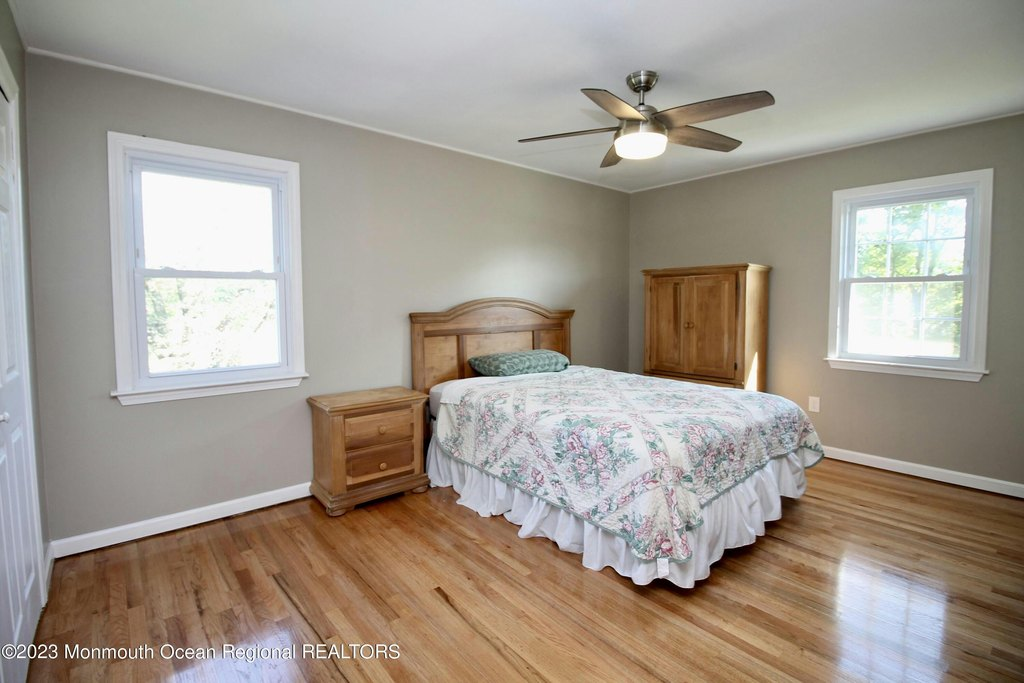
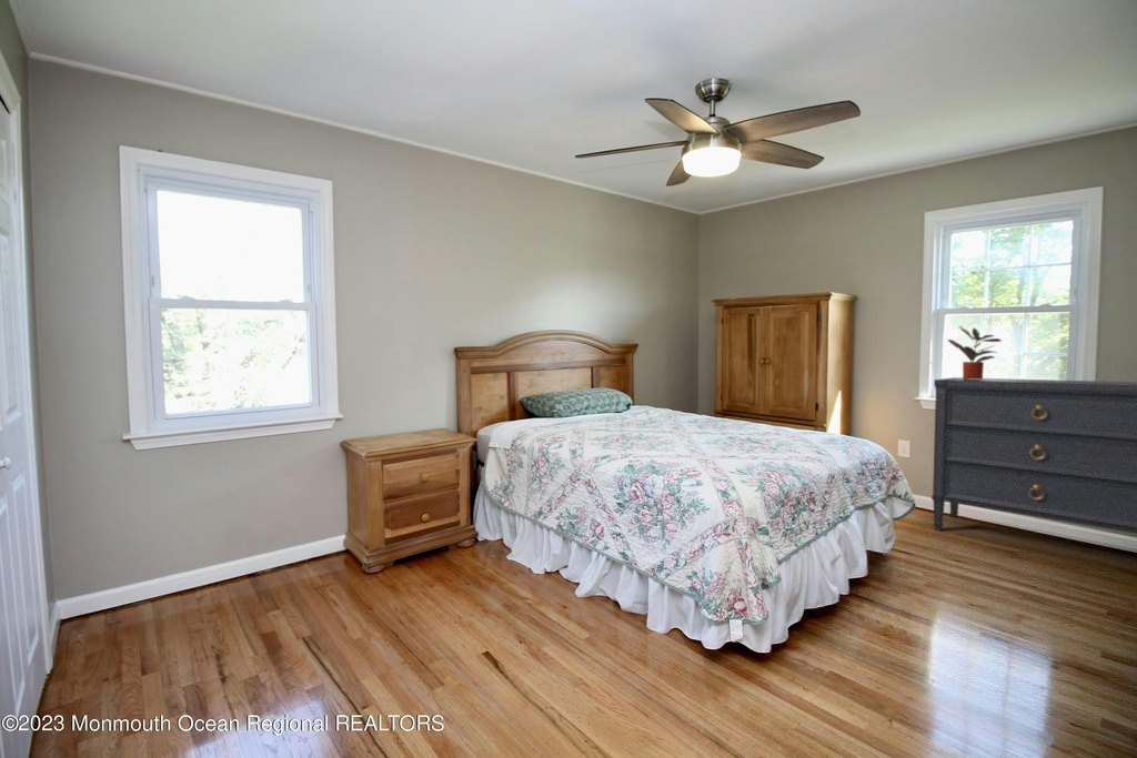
+ dresser [930,376,1137,535]
+ potted plant [946,325,1003,380]
